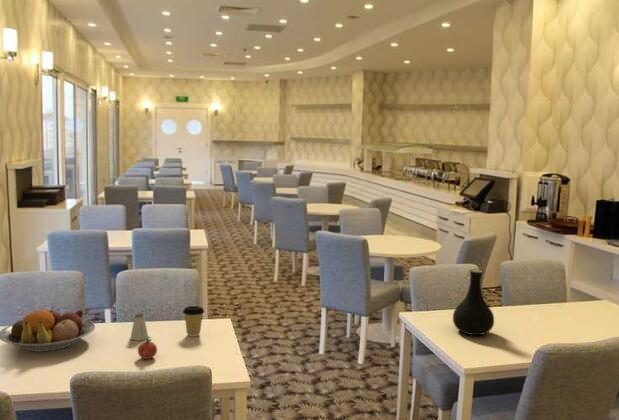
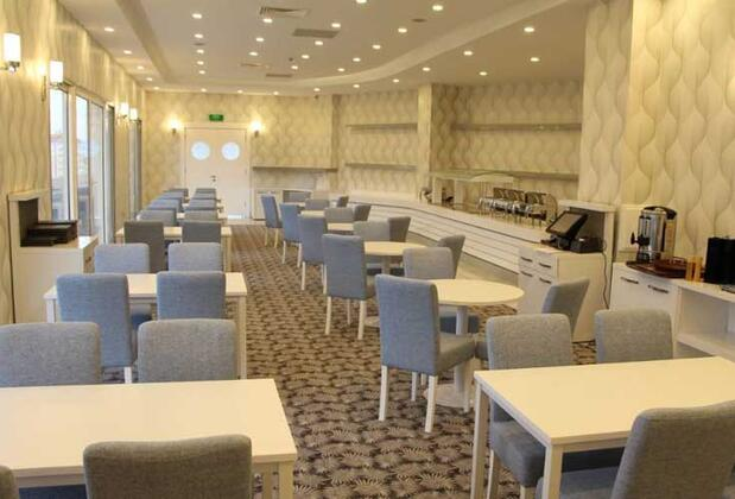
- saltshaker [129,312,149,342]
- fruit bowl [0,305,96,353]
- vase [452,268,495,336]
- apple [137,336,158,360]
- coffee cup [182,305,205,338]
